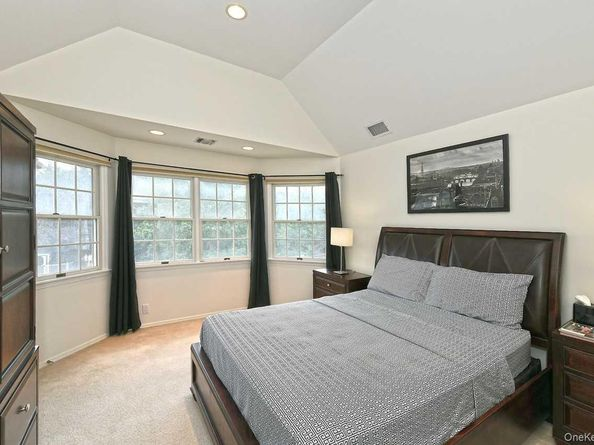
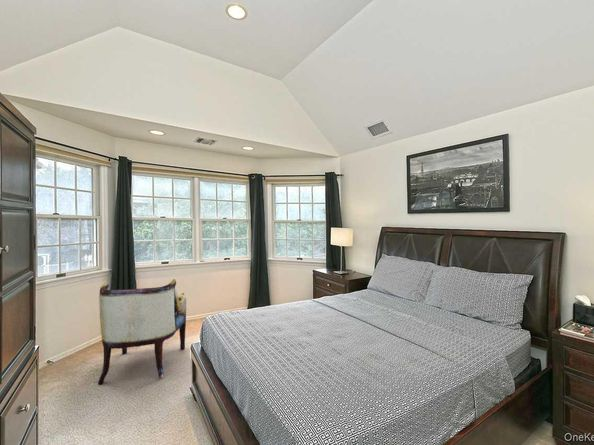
+ armchair [97,278,187,385]
